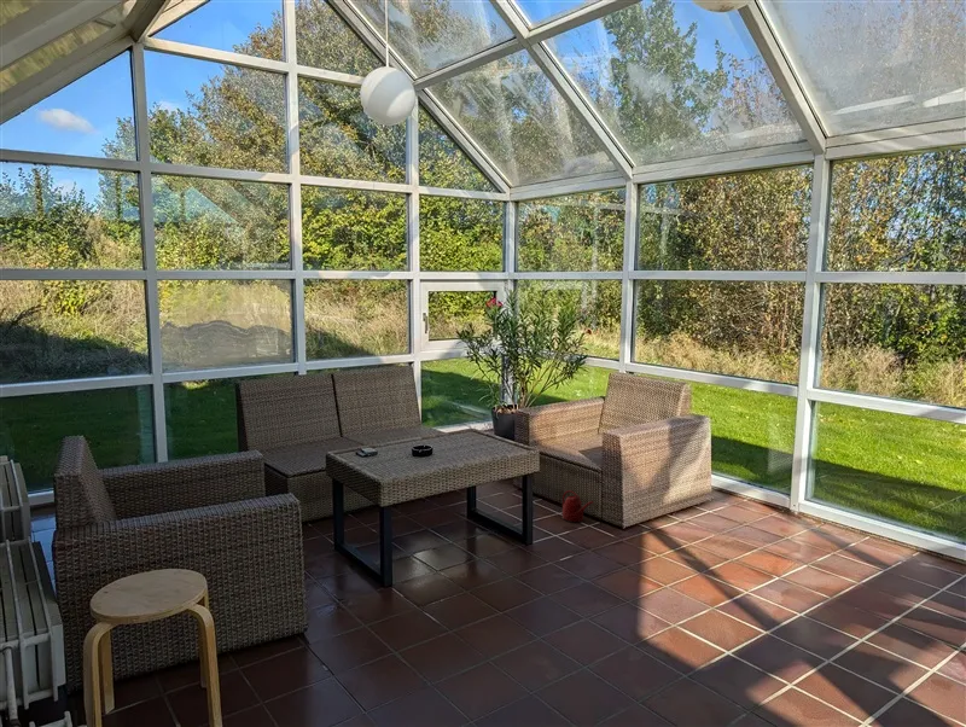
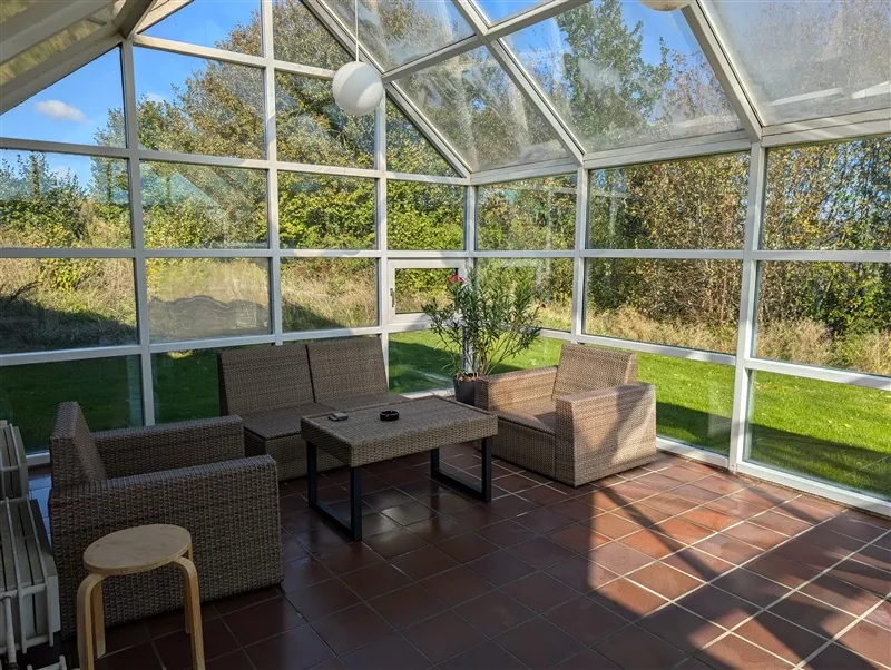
- watering can [560,489,594,524]
